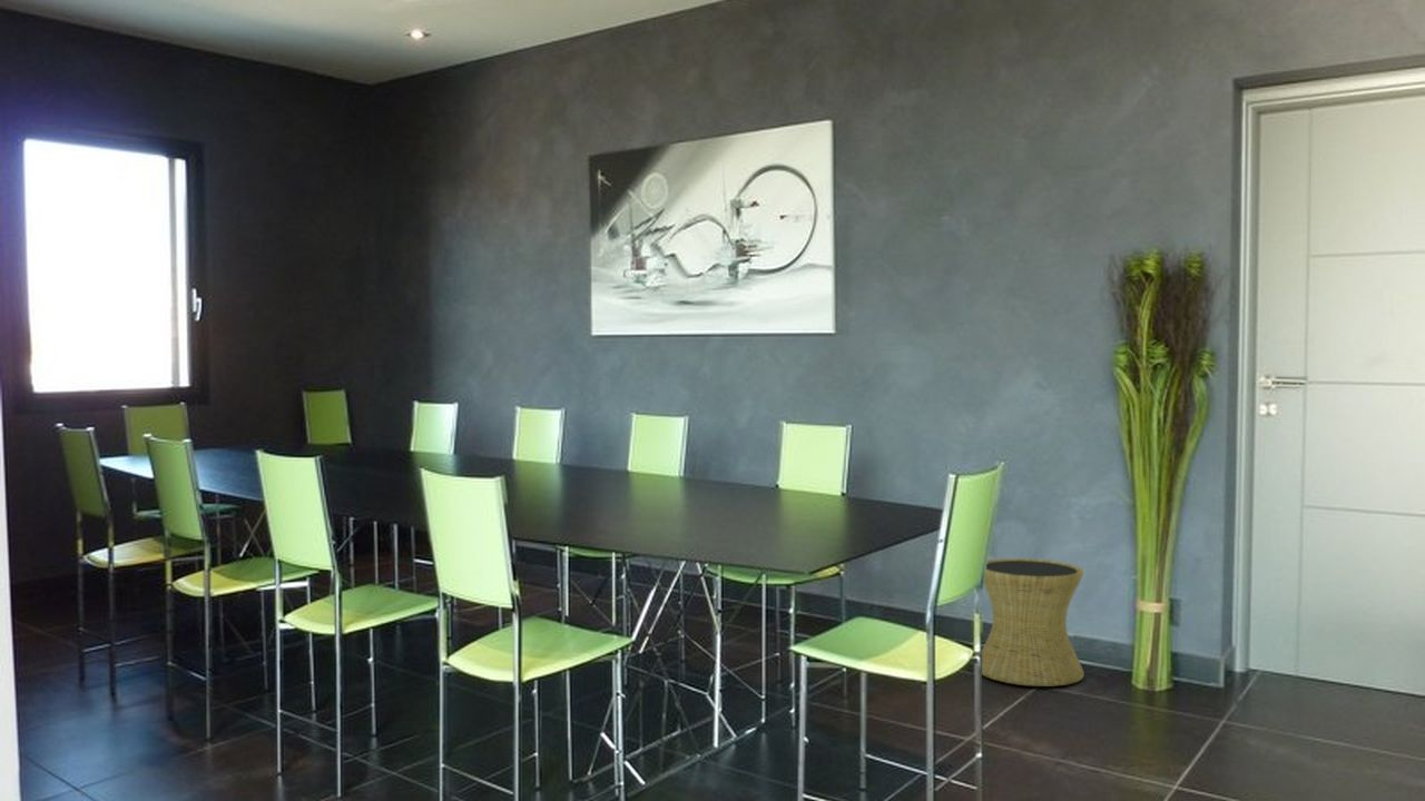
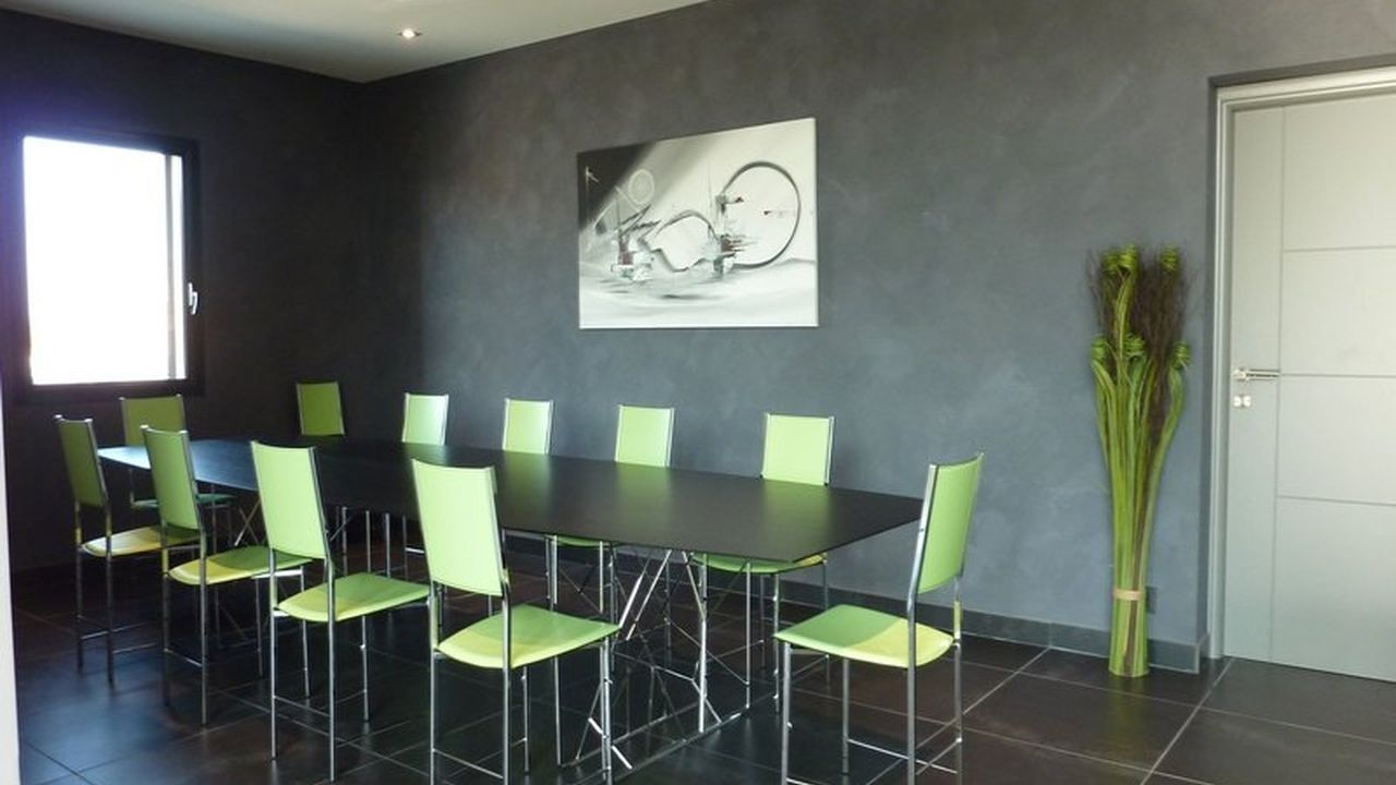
- side table [981,557,1085,688]
